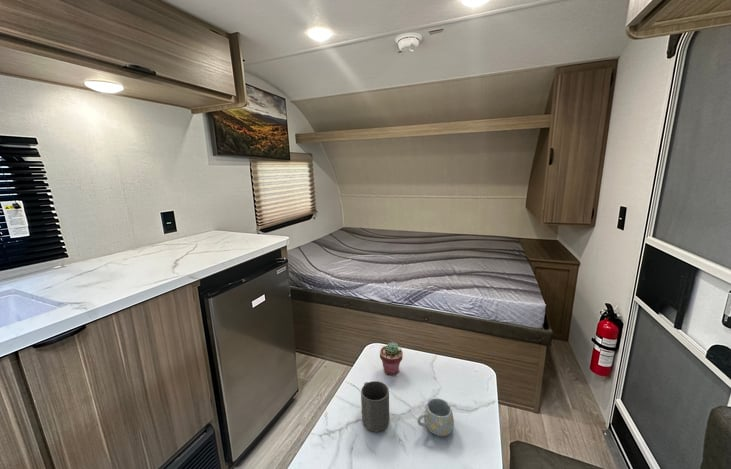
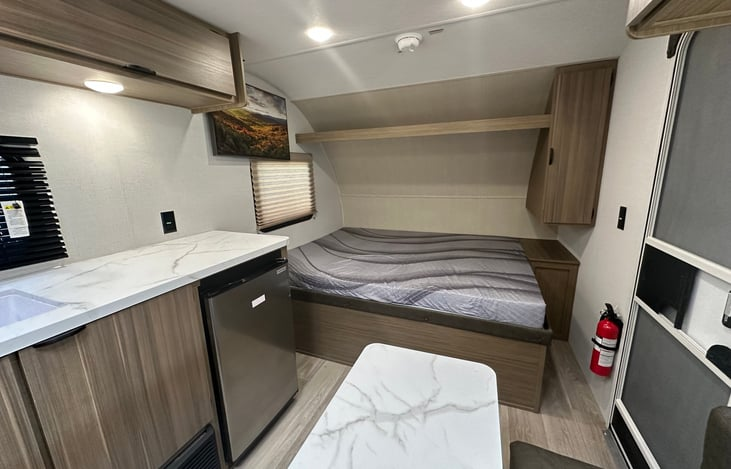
- mug [416,397,455,437]
- potted succulent [379,341,404,376]
- mug [360,380,390,433]
